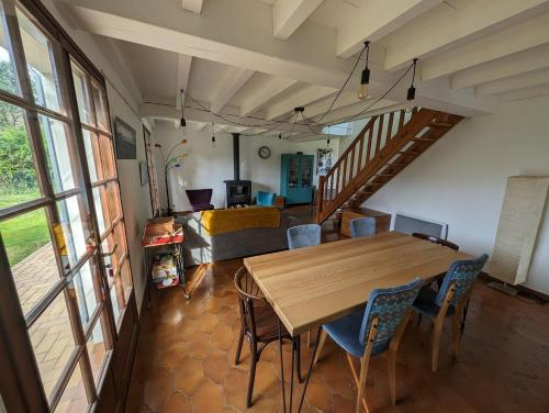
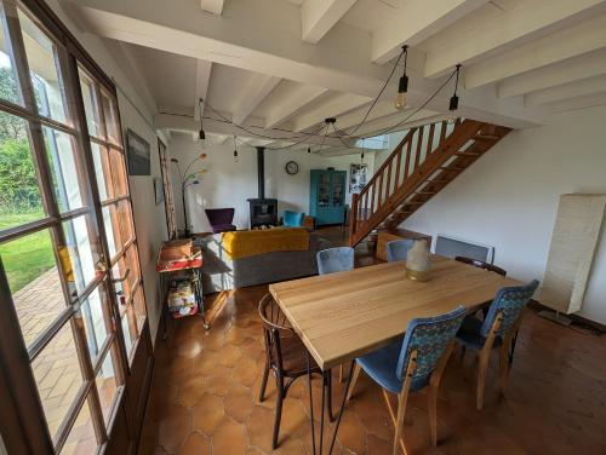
+ vase [405,238,434,282]
